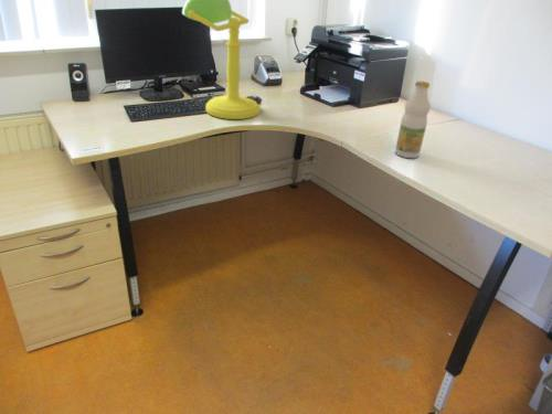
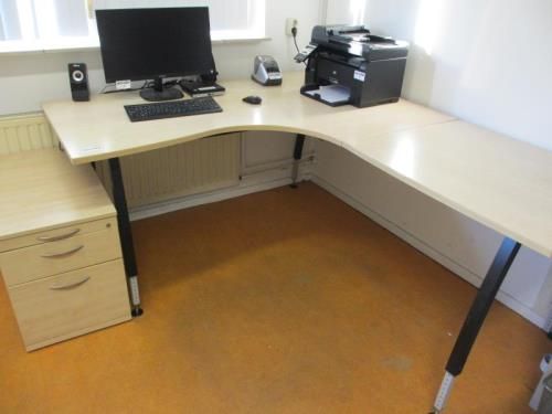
- desk lamp [181,0,261,120]
- bottle [394,81,432,159]
